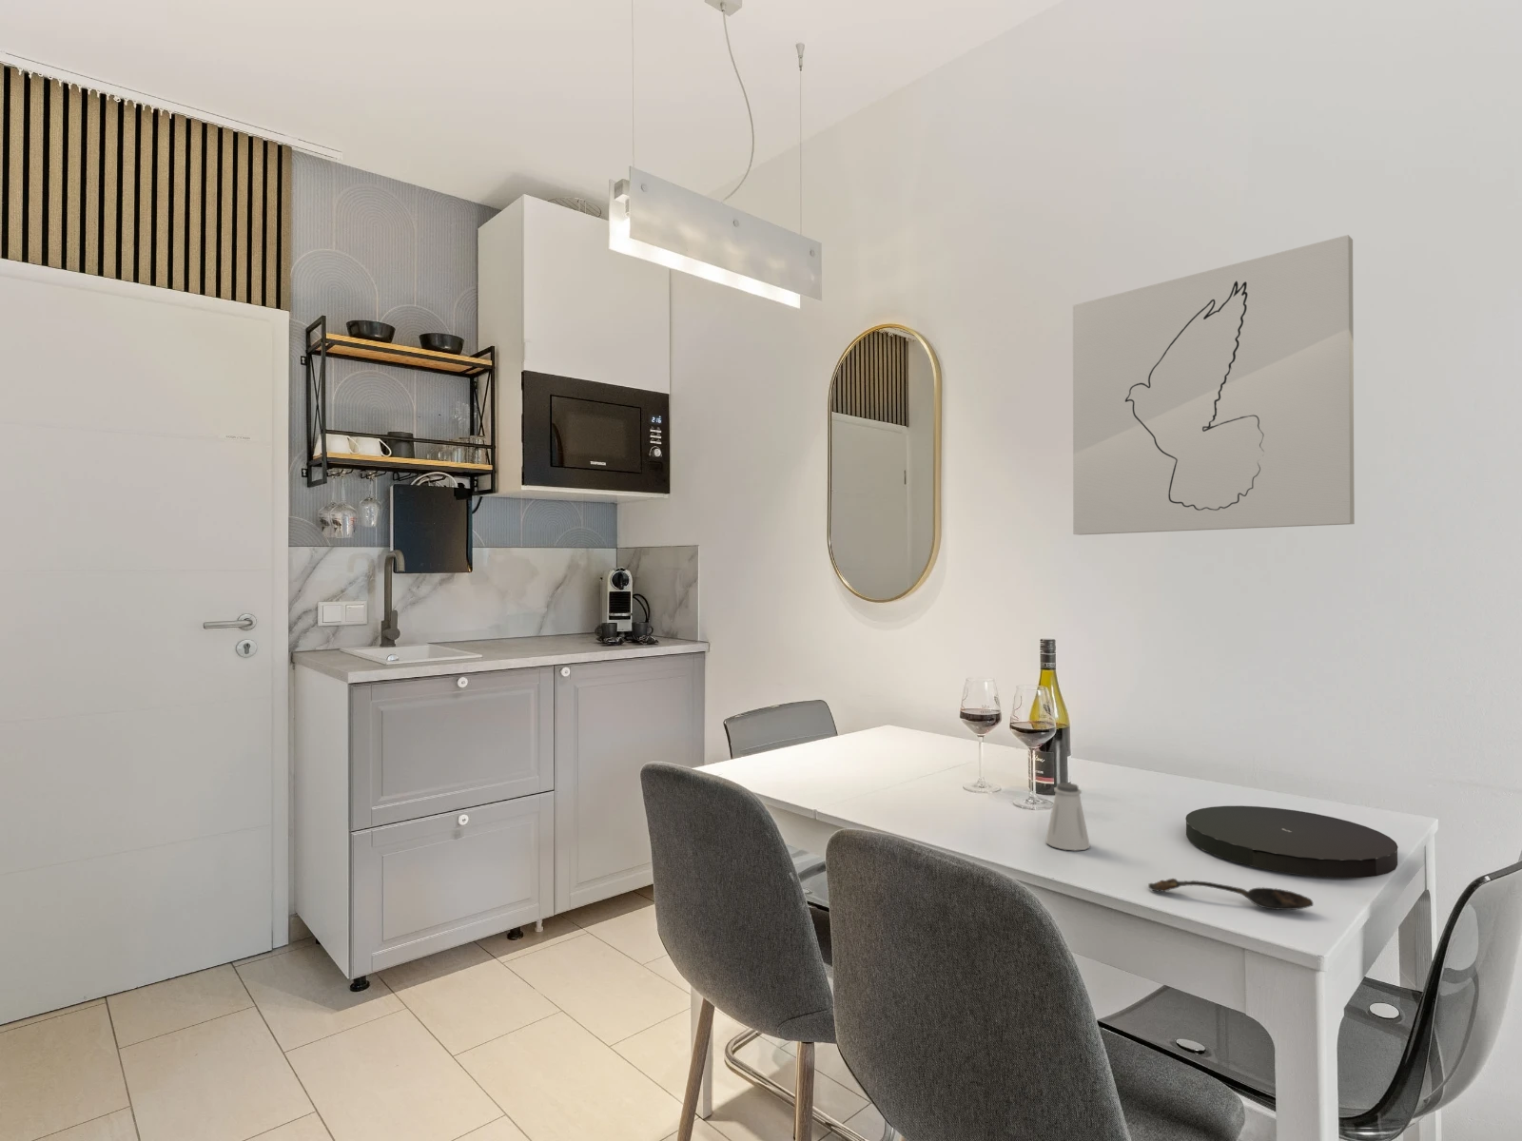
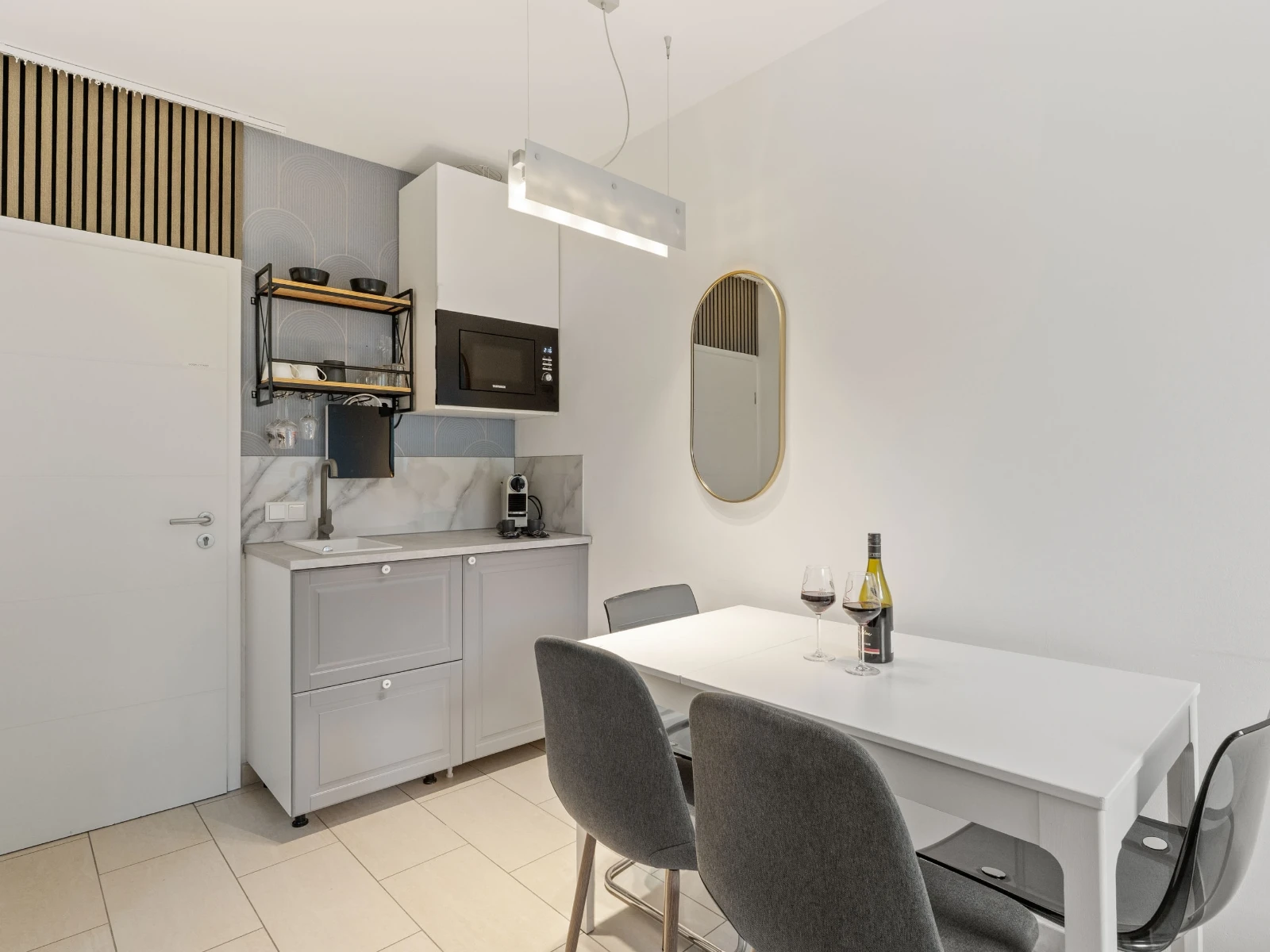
- wall art [1073,234,1355,536]
- spoon [1147,877,1315,911]
- plate [1184,805,1400,879]
- saltshaker [1045,781,1091,851]
